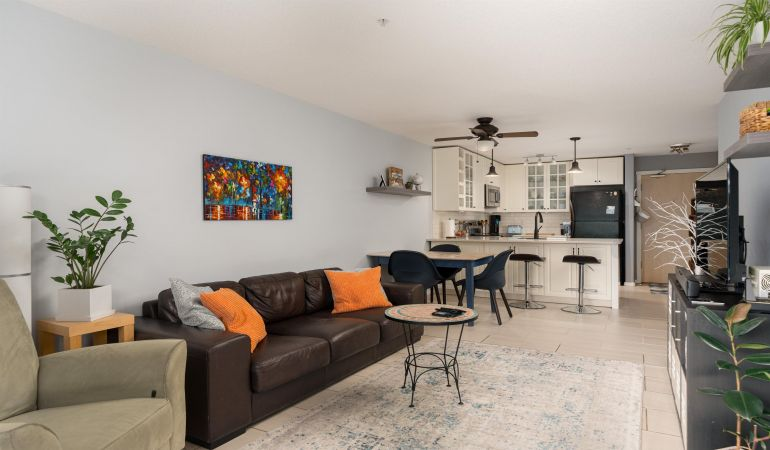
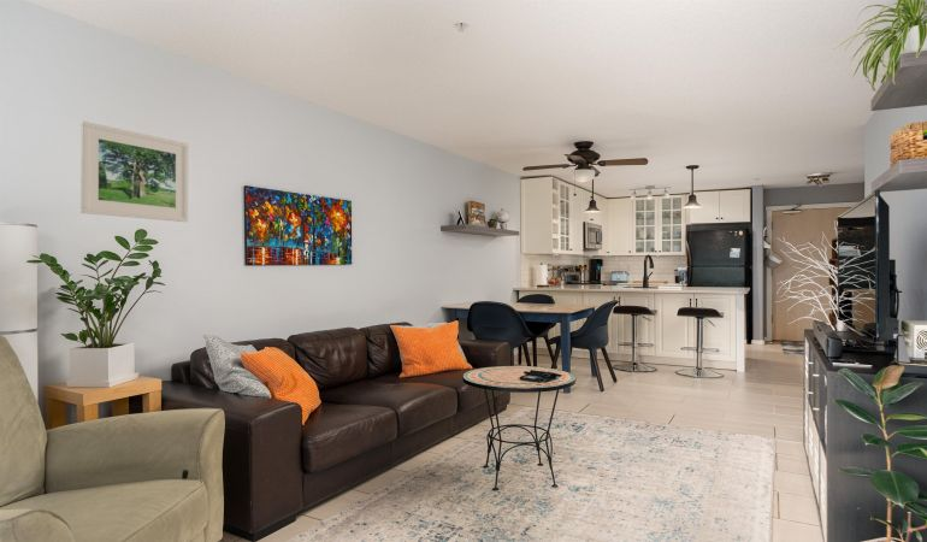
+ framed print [79,120,189,223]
